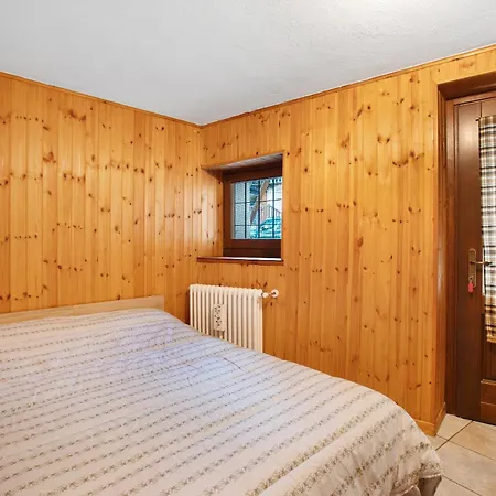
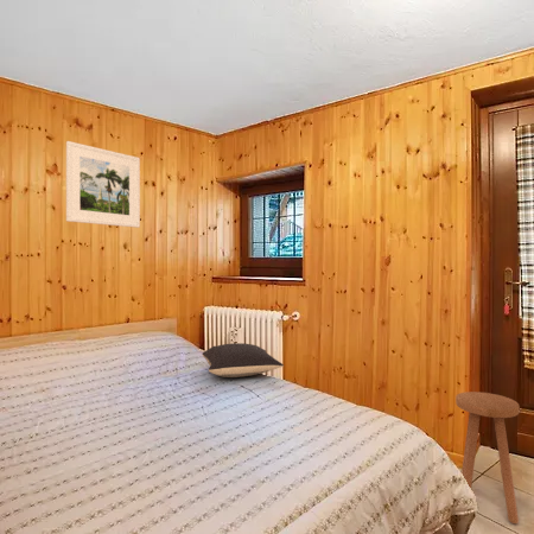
+ stool [454,390,520,525]
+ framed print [65,140,141,229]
+ pillow [202,342,285,379]
